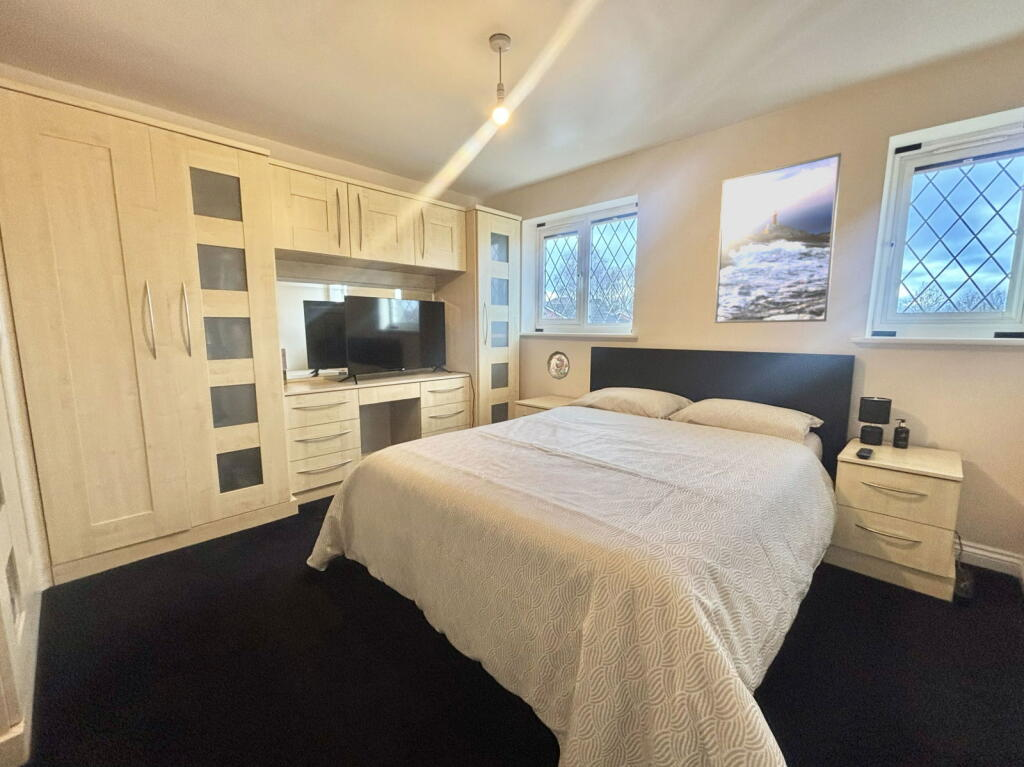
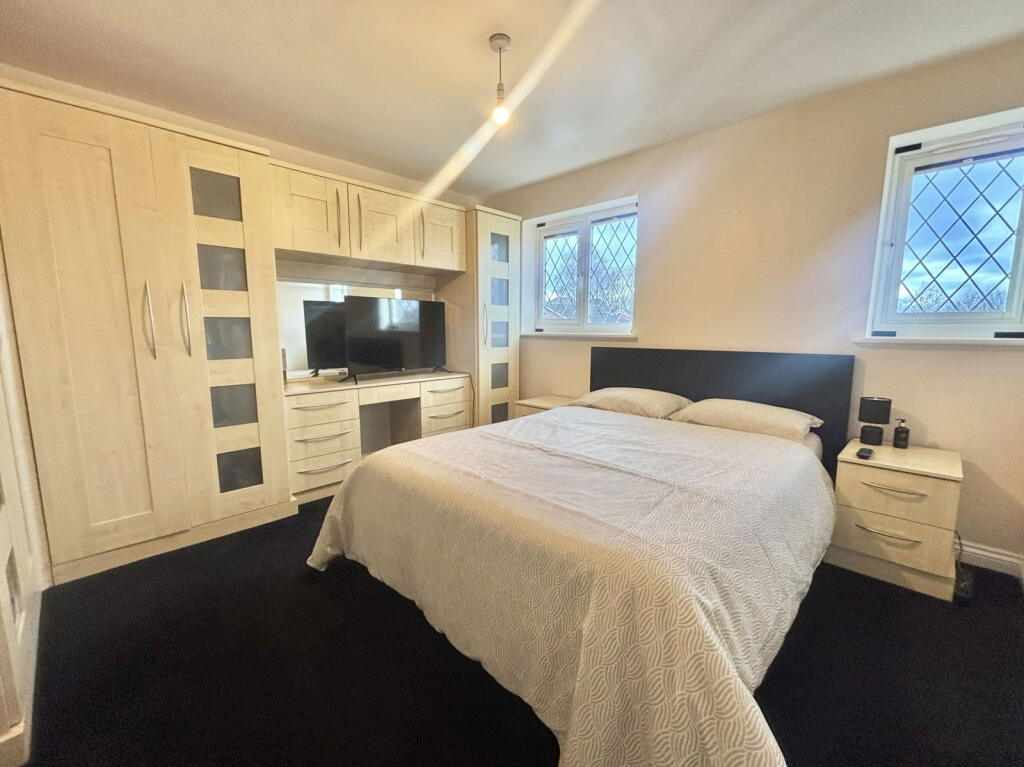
- decorative plate [546,350,571,380]
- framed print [714,152,843,324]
